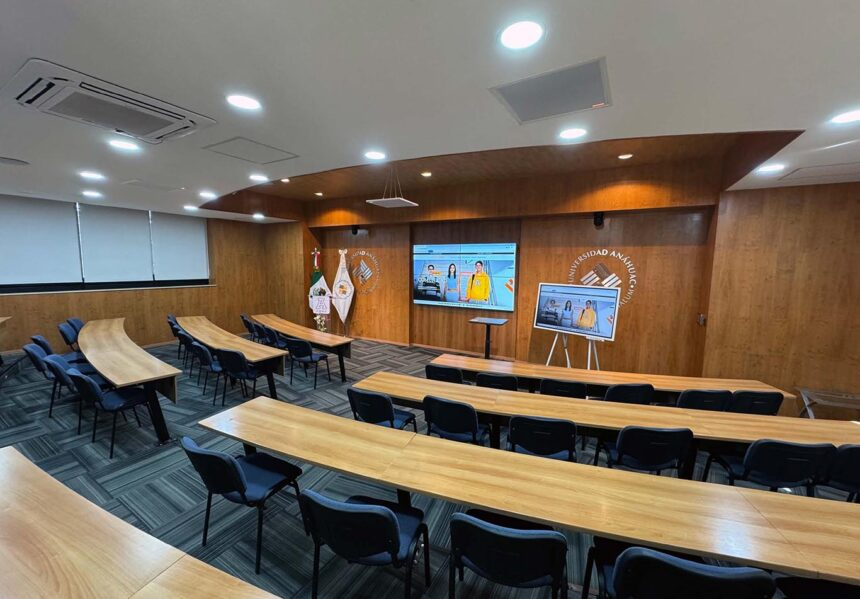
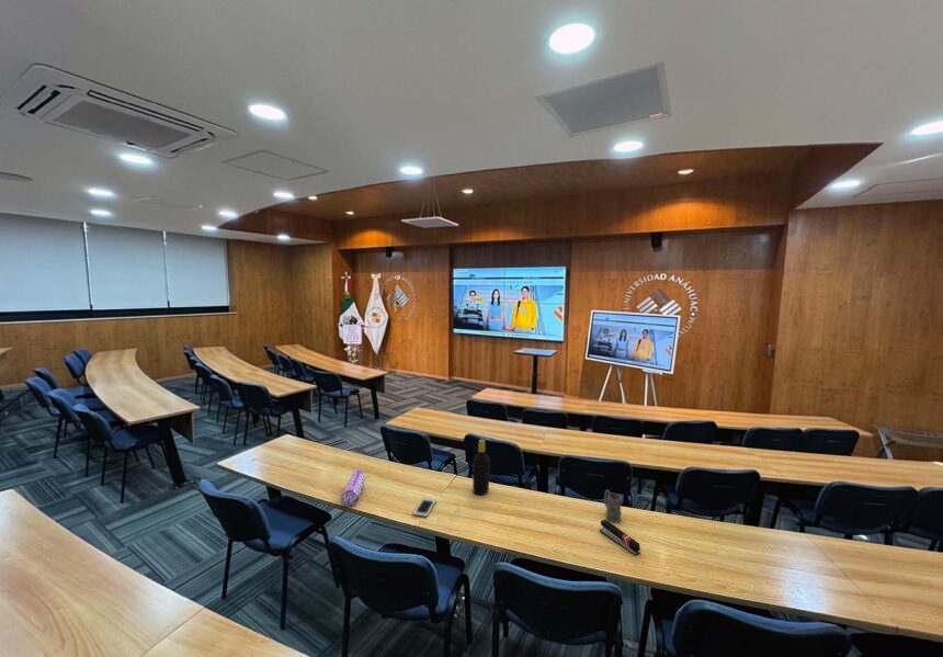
+ stapler [599,518,641,557]
+ mug [603,489,623,523]
+ pencil case [340,468,366,507]
+ bottle [471,439,491,496]
+ cell phone [412,497,438,518]
